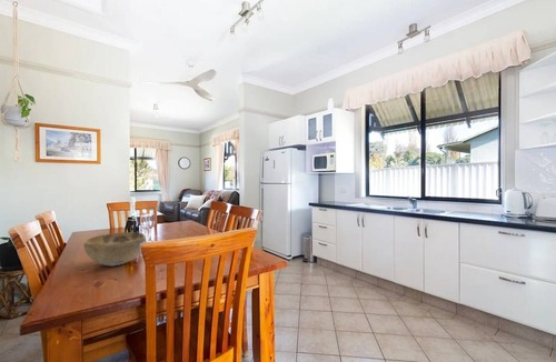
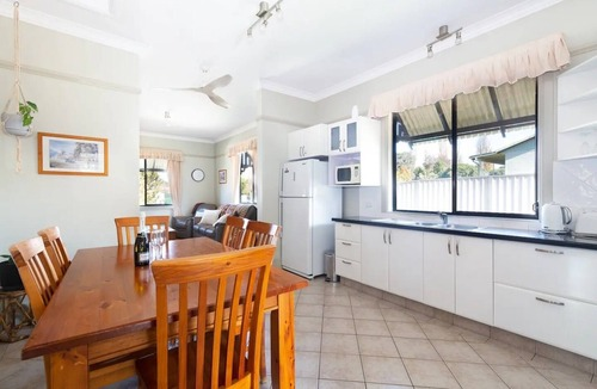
- decorative bowl [82,231,147,267]
